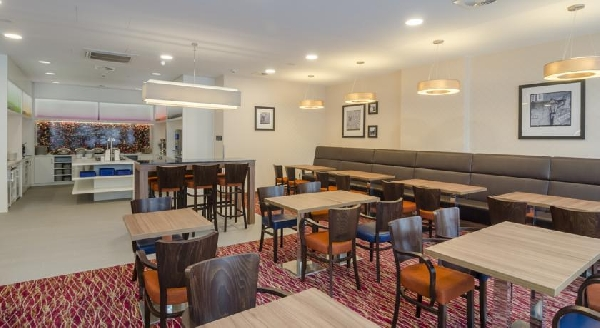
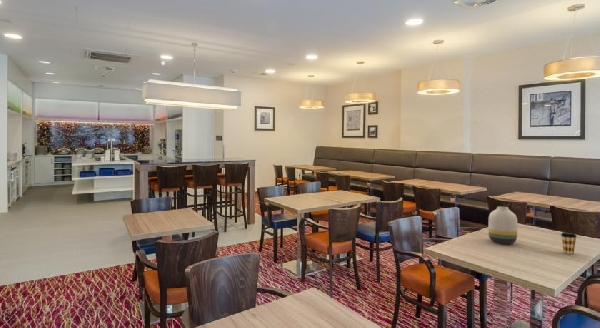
+ vase [487,206,518,245]
+ coffee cup [560,231,578,255]
